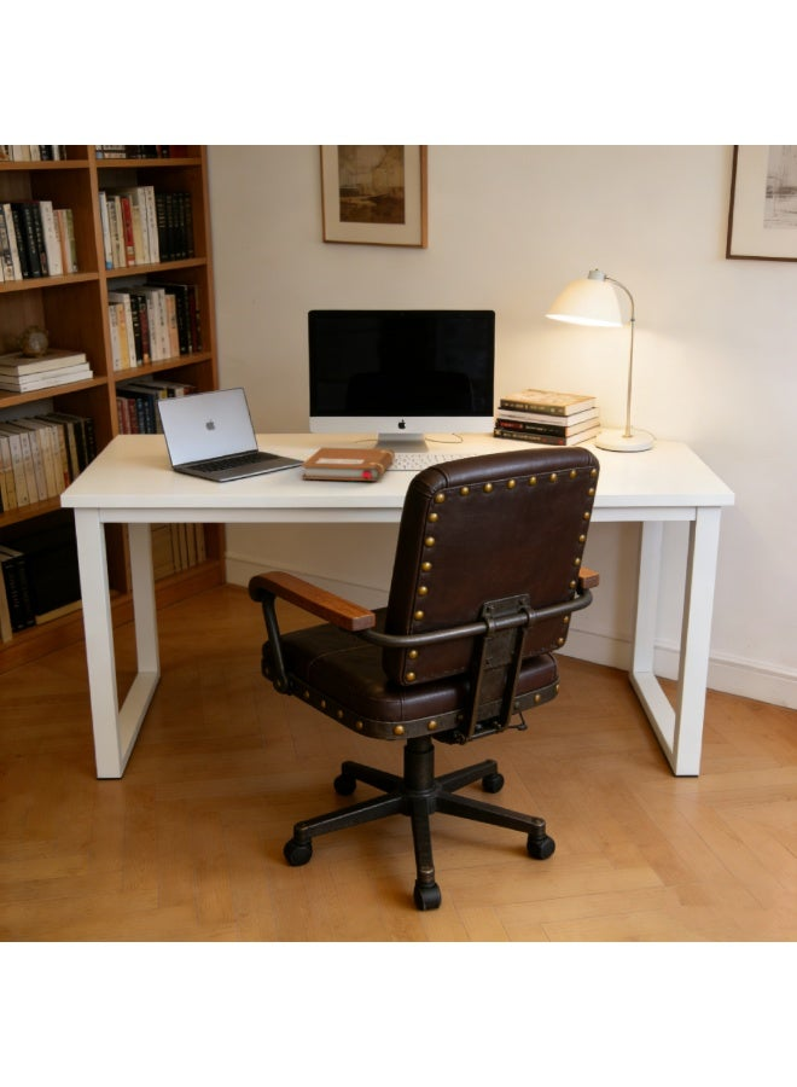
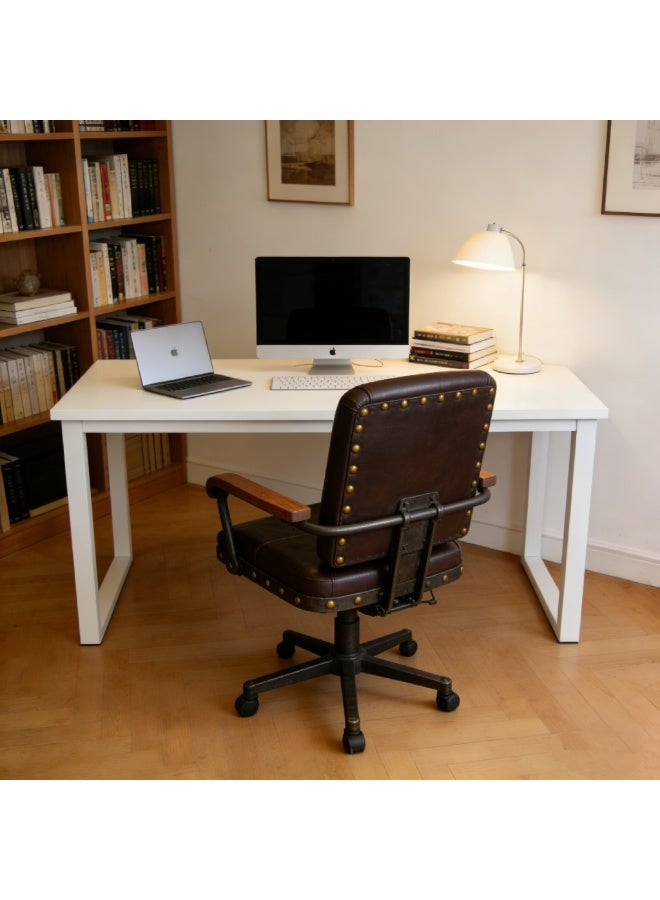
- notebook [301,446,396,482]
